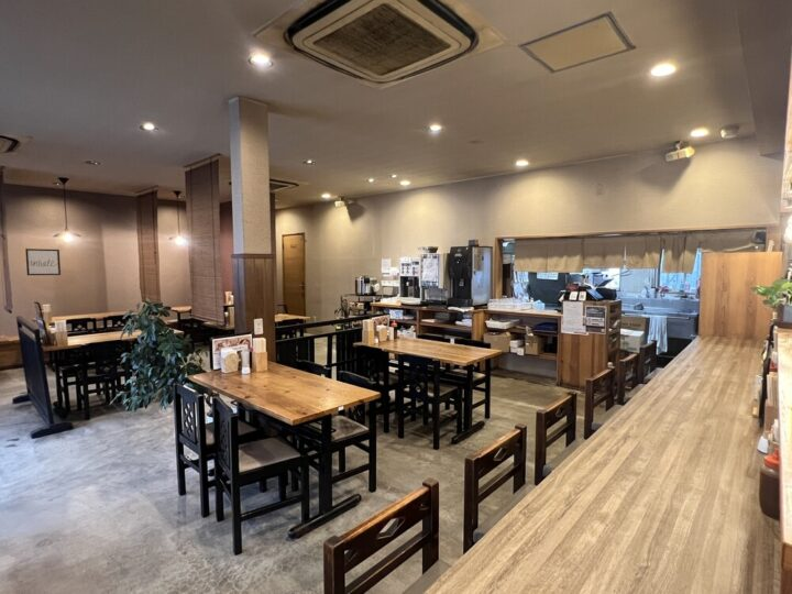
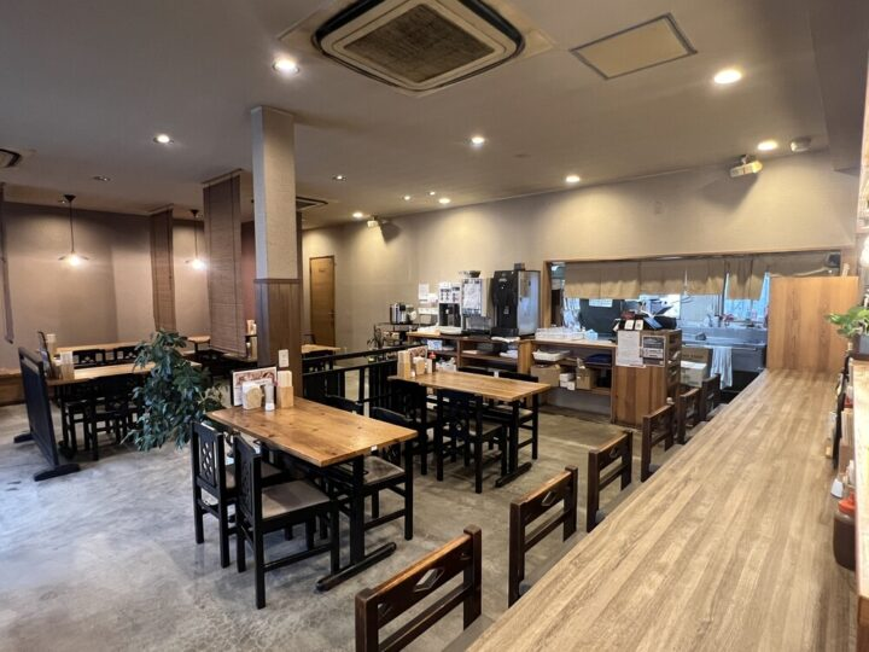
- wall art [24,248,62,276]
